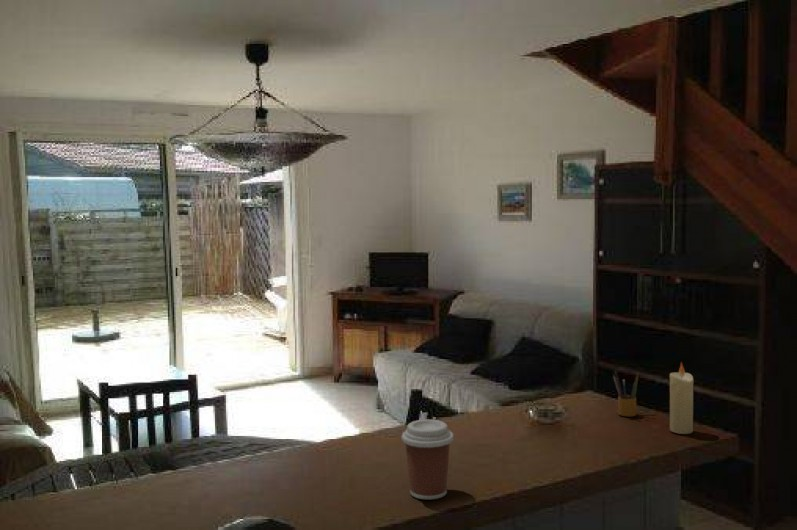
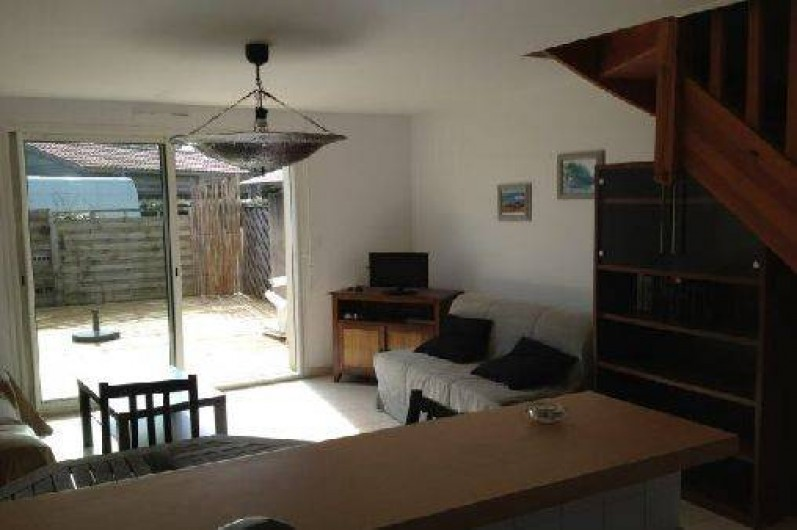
- pencil box [612,370,639,417]
- coffee cup [401,419,454,501]
- candle [669,361,694,435]
